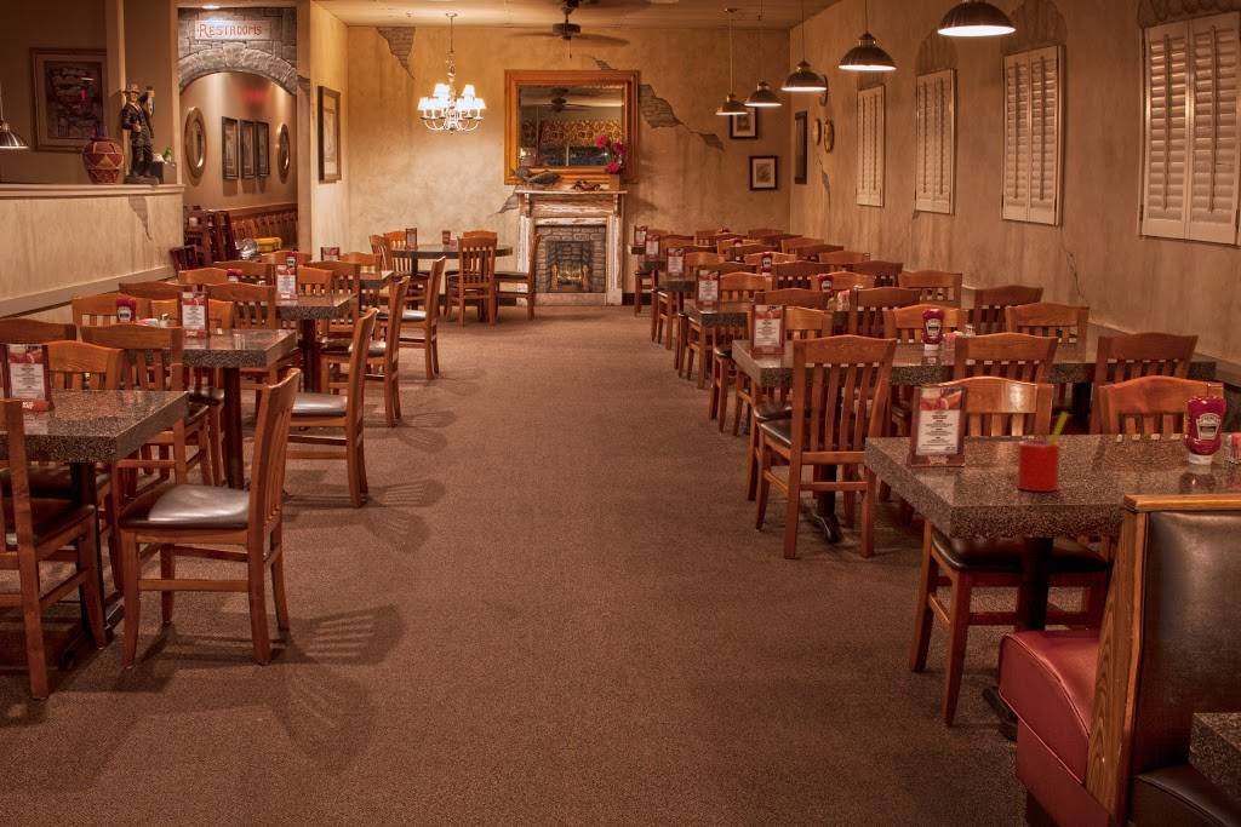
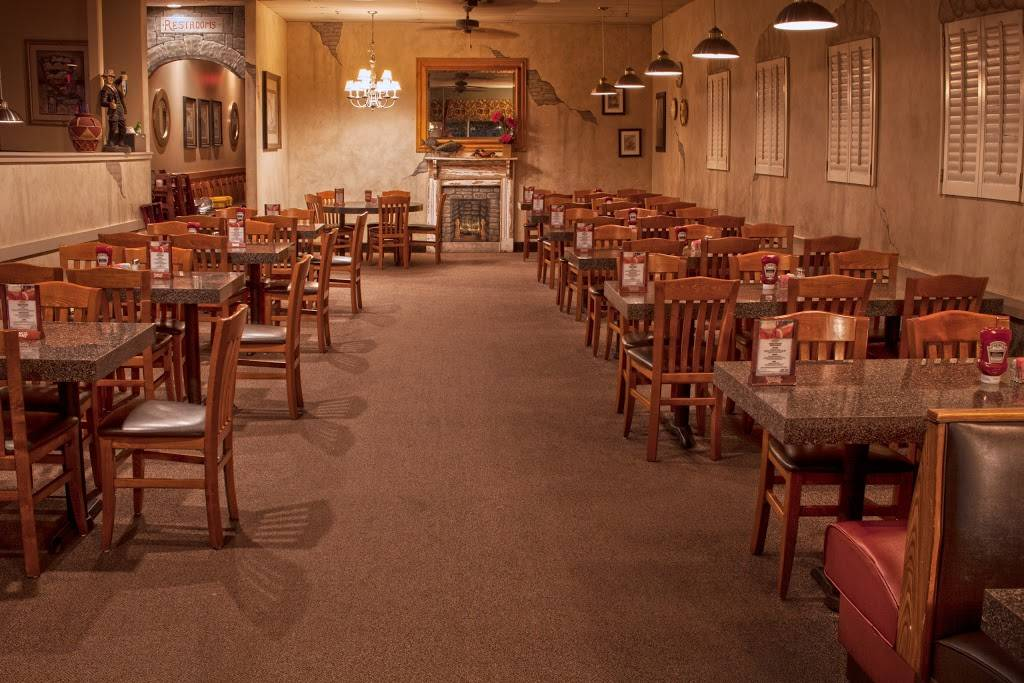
- straw [1016,410,1069,493]
